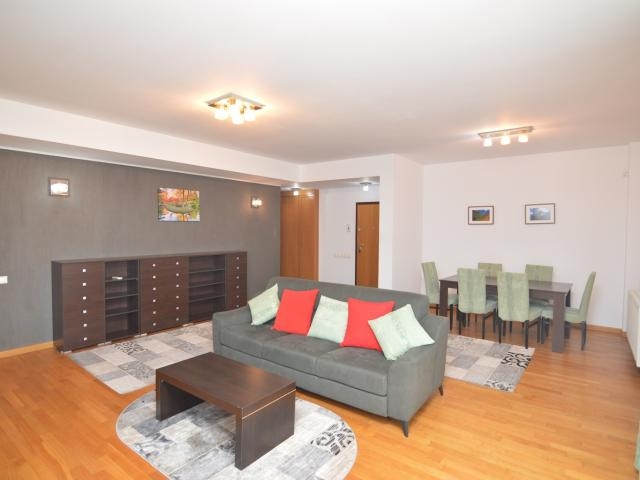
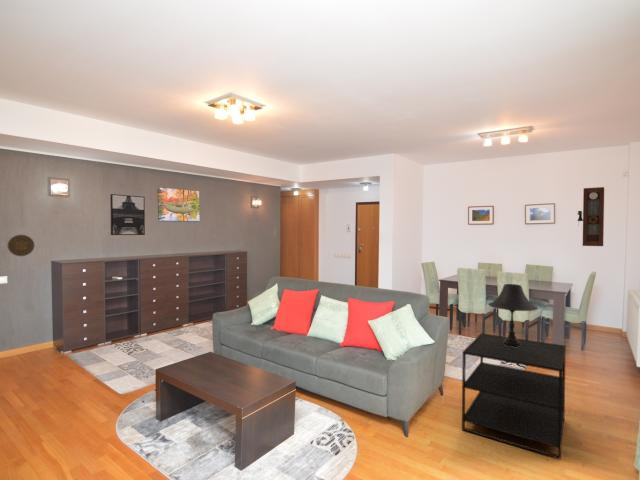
+ pendulum clock [576,186,605,247]
+ wall art [109,193,146,236]
+ decorative plate [7,234,35,257]
+ side table [461,332,567,460]
+ table lamp [487,283,539,347]
